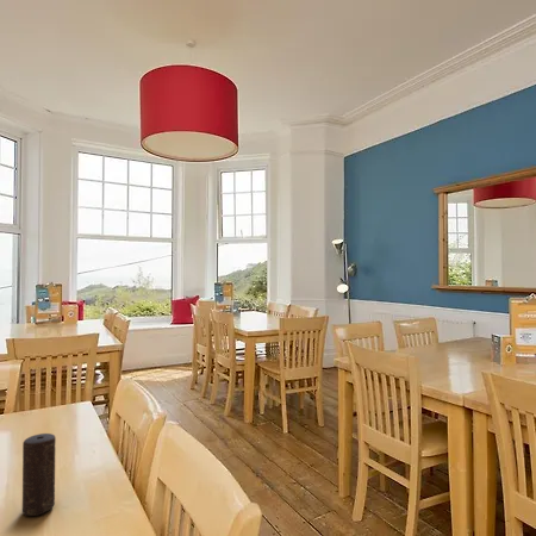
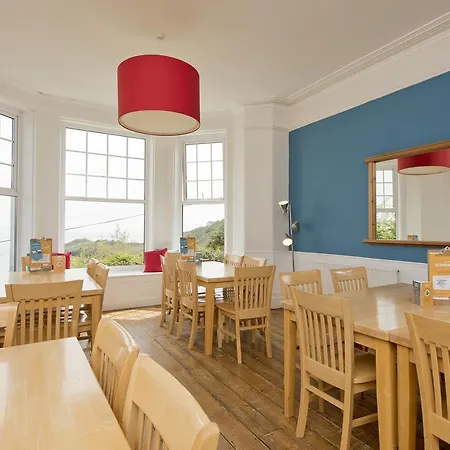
- candle [21,432,57,517]
